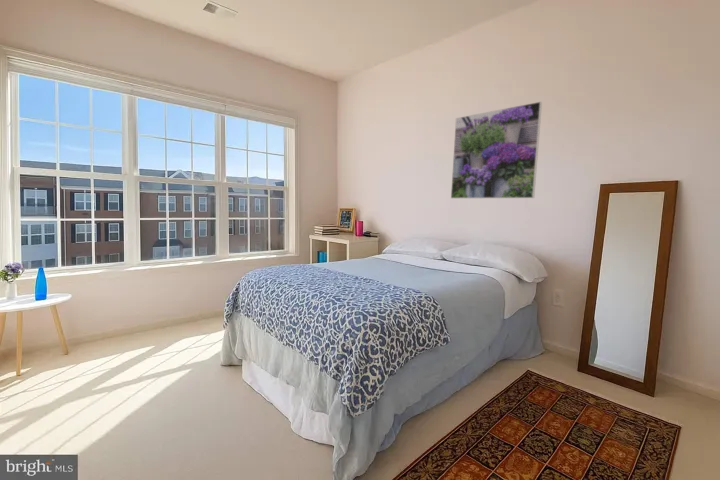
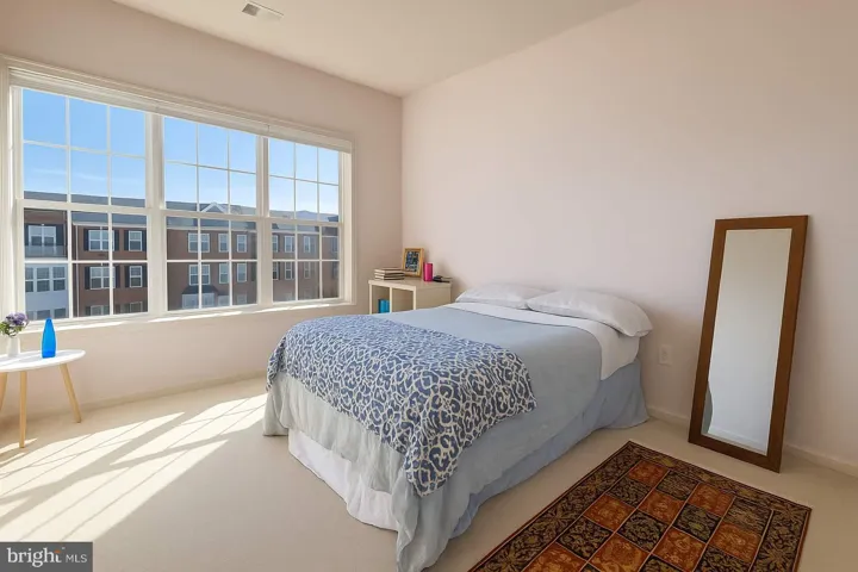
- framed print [450,101,543,199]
